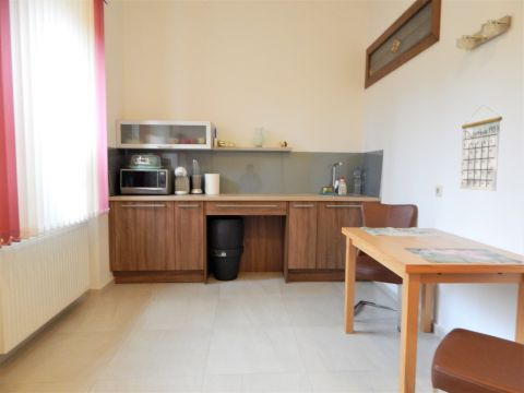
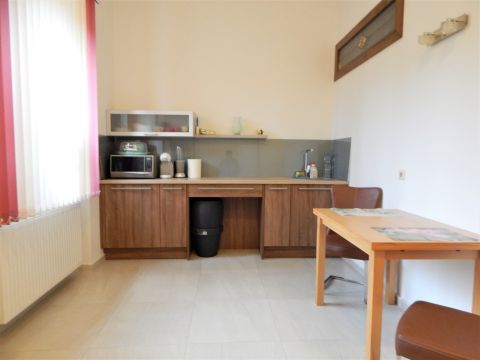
- calendar [458,104,503,192]
